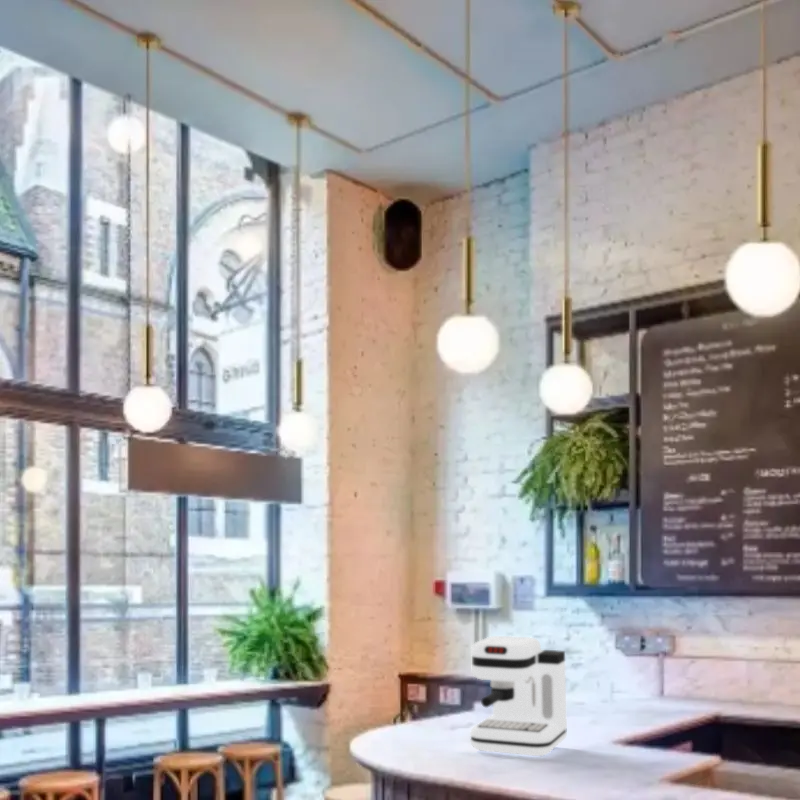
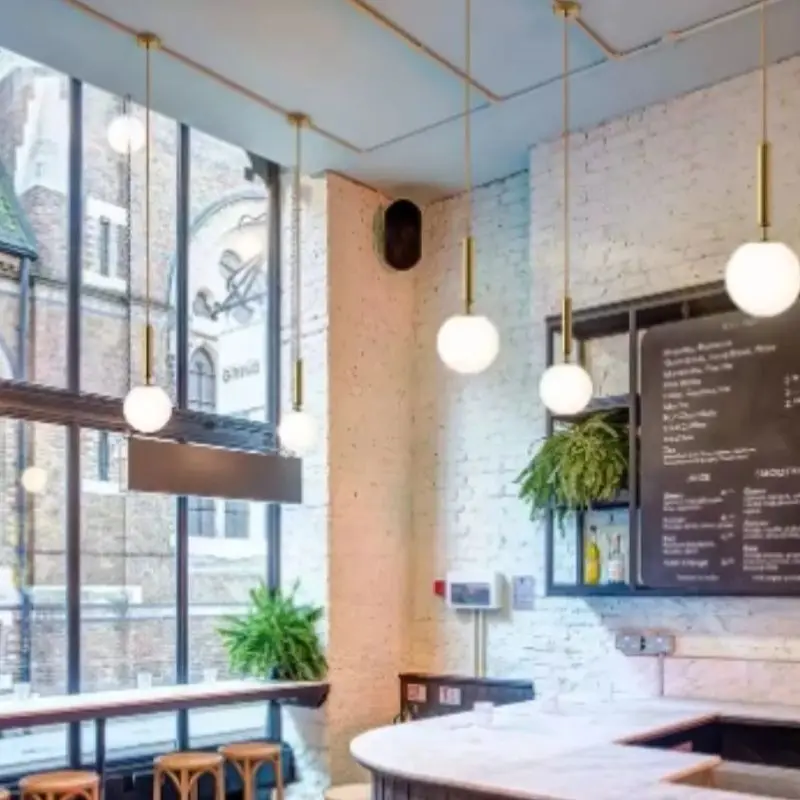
- coffee maker [469,635,568,757]
